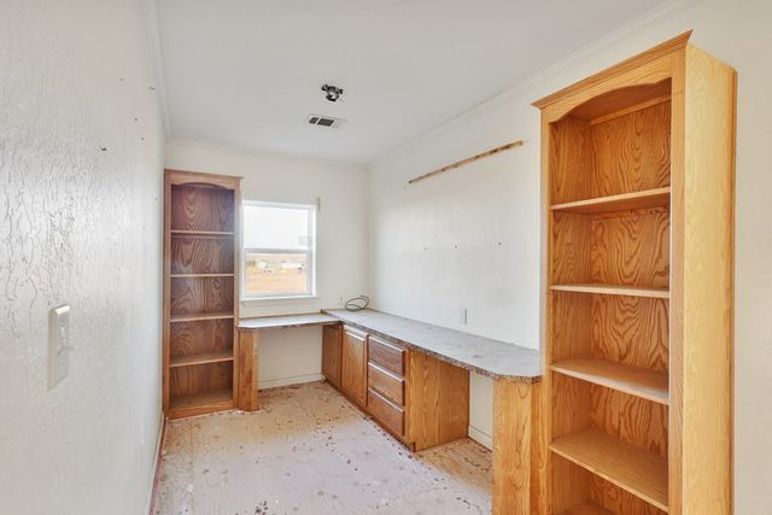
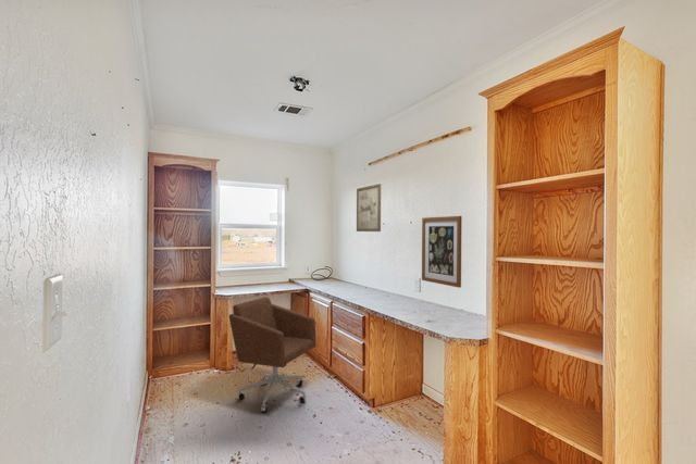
+ wall art [421,215,463,289]
+ office chair [228,296,318,413]
+ wall art [356,183,382,233]
